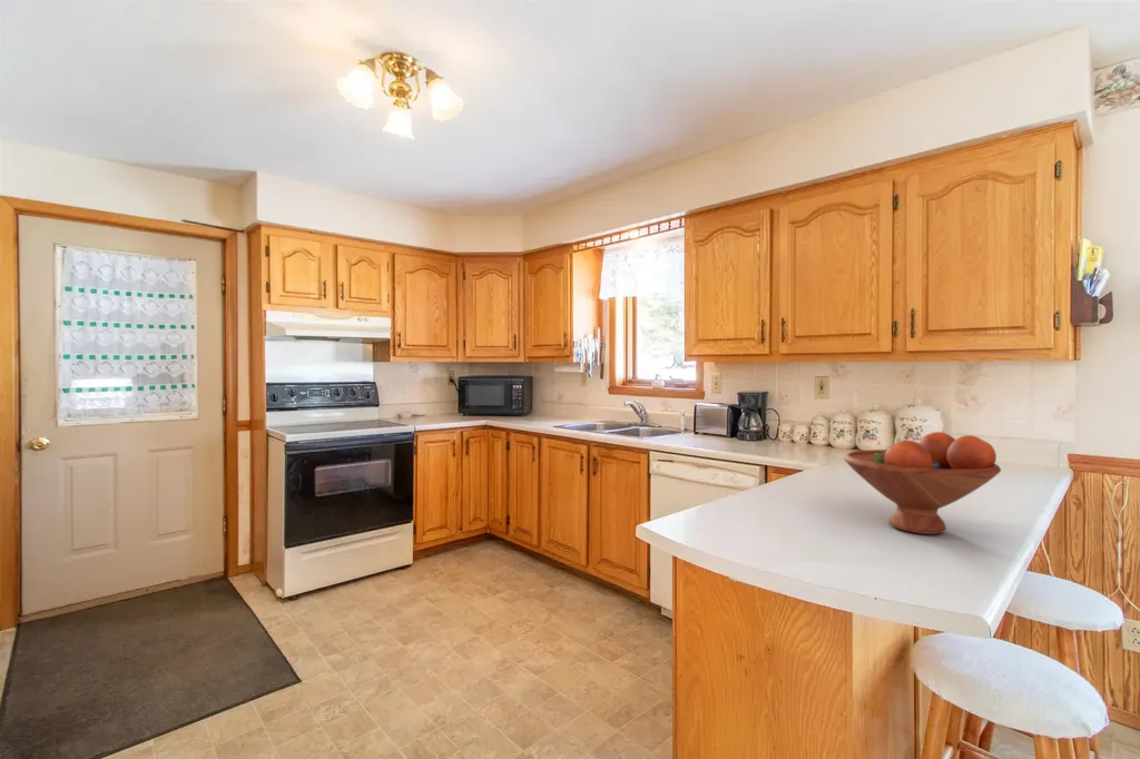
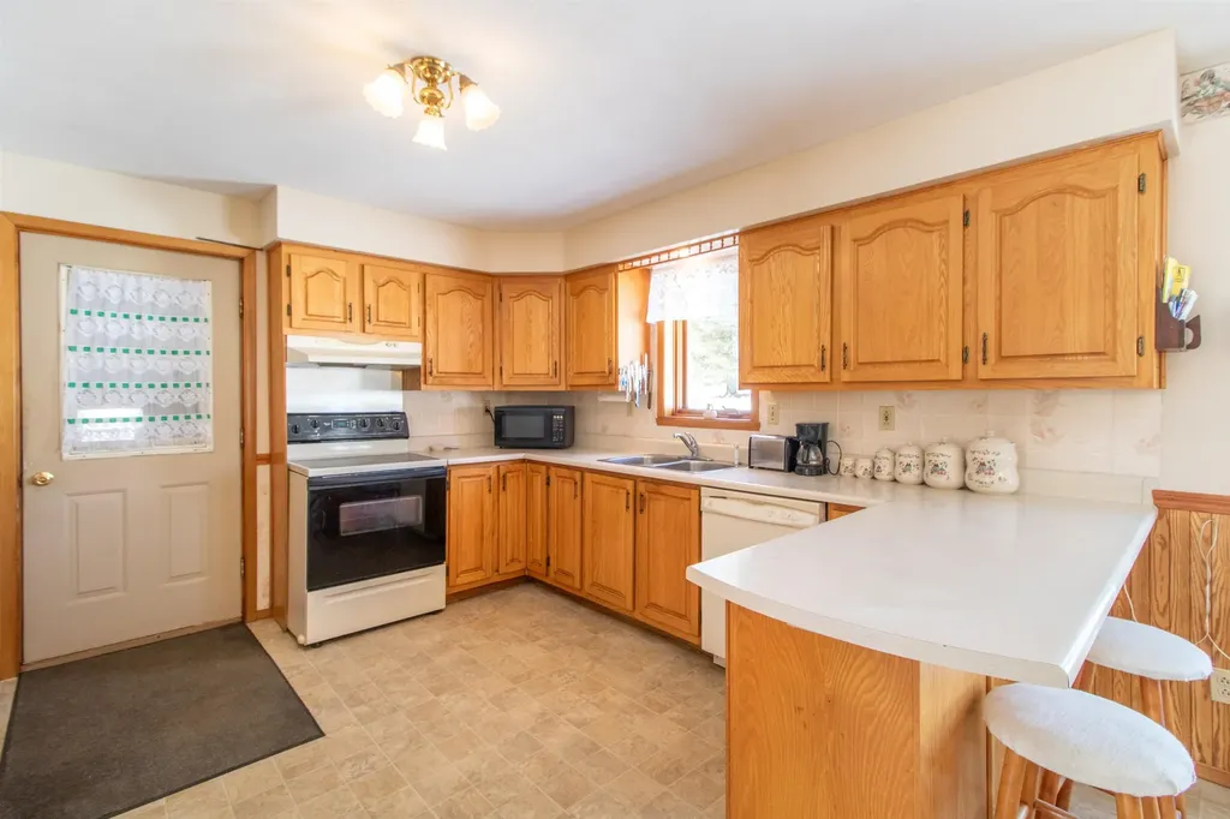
- fruit bowl [843,431,1002,535]
